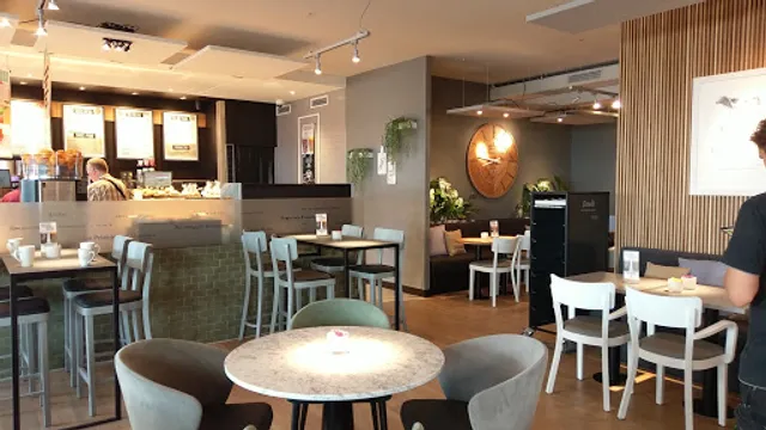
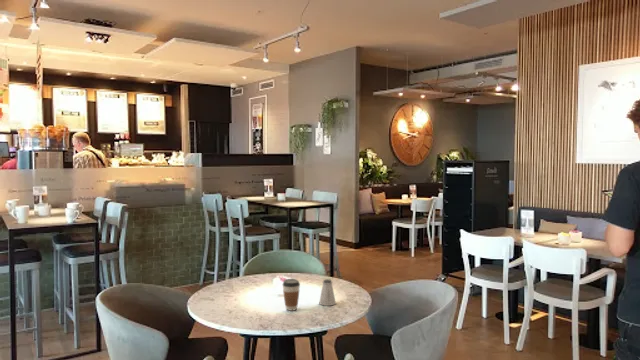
+ coffee cup [282,278,301,311]
+ saltshaker [318,278,337,307]
